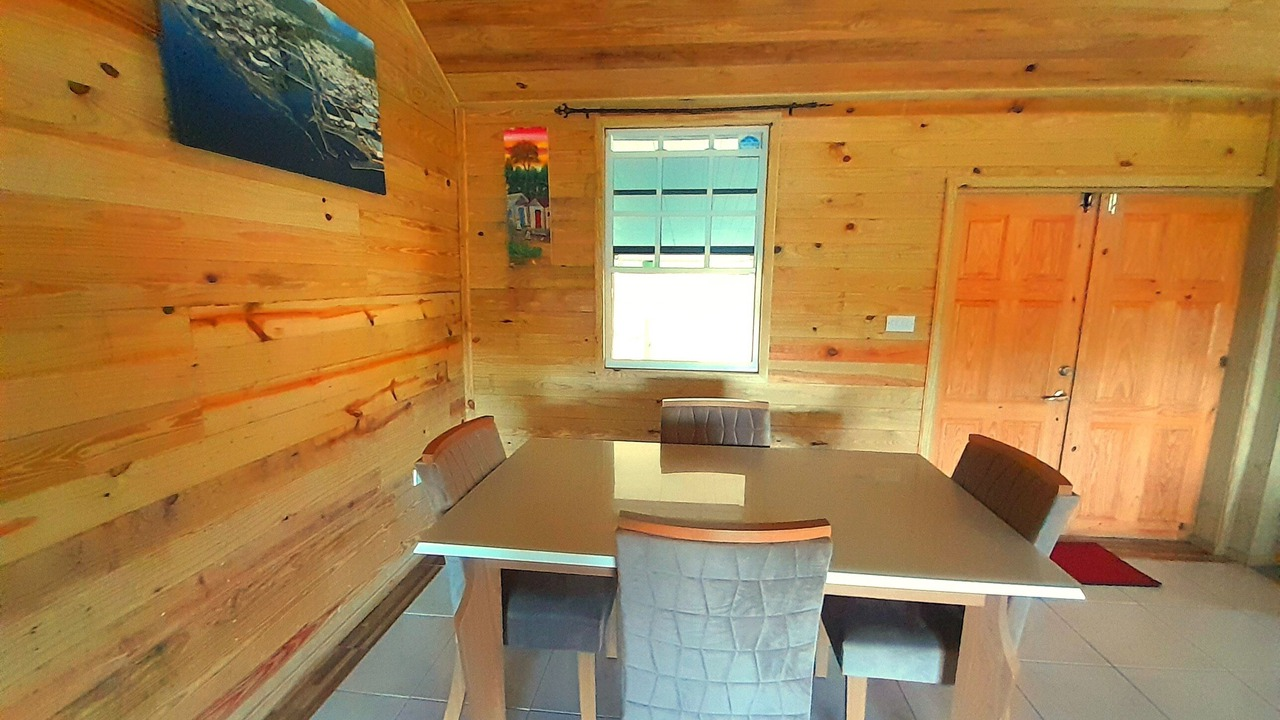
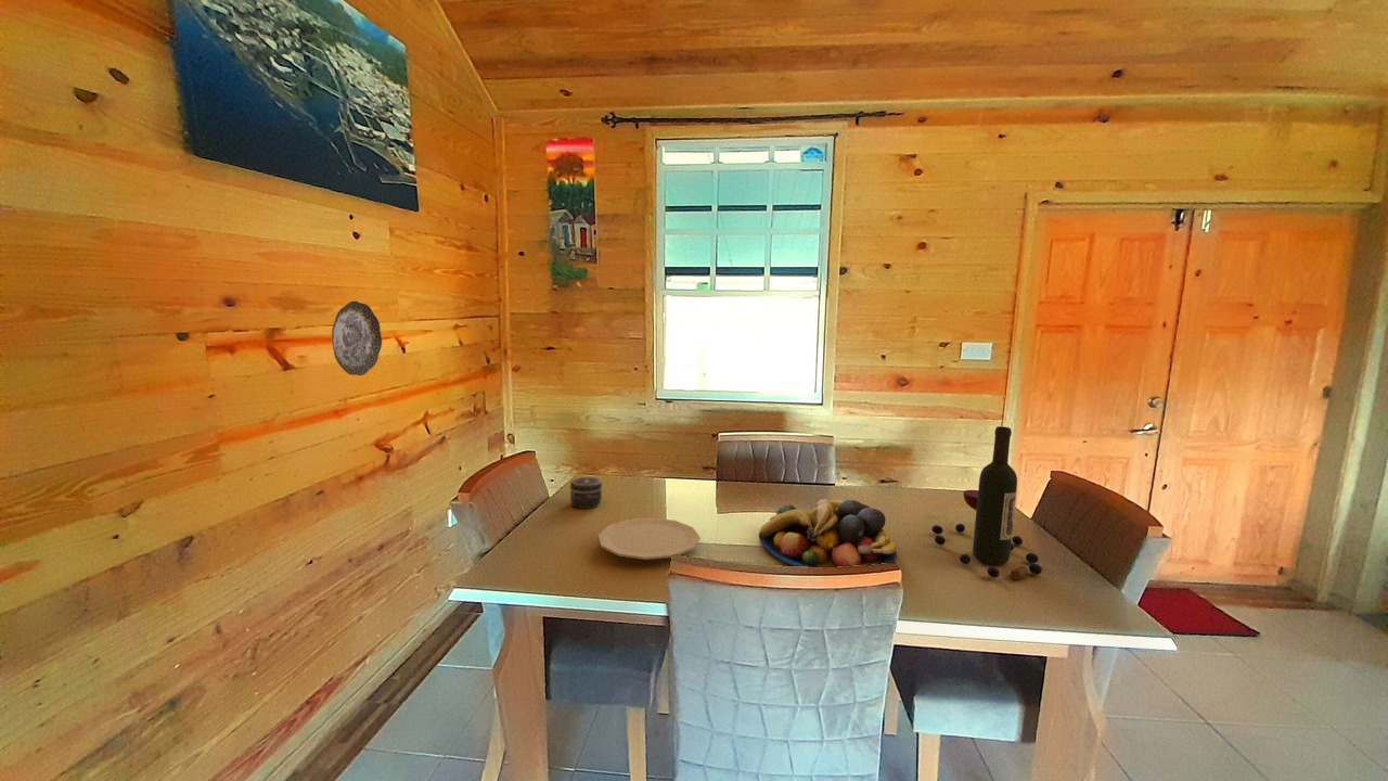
+ decorative plate [331,300,383,376]
+ plate [597,516,702,561]
+ wine bottle [930,425,1043,580]
+ jar [569,476,603,510]
+ fruit bowl [757,498,898,567]
